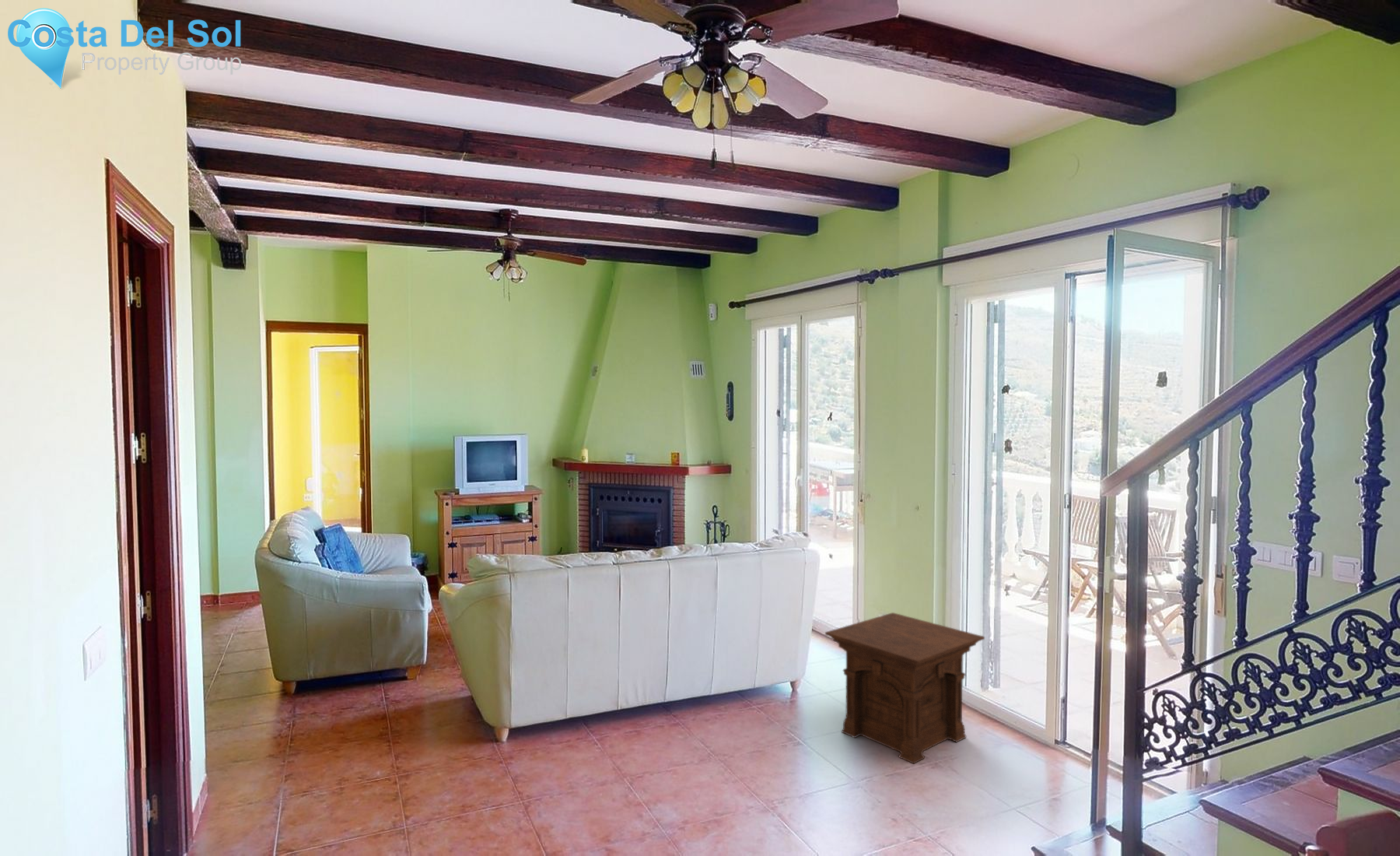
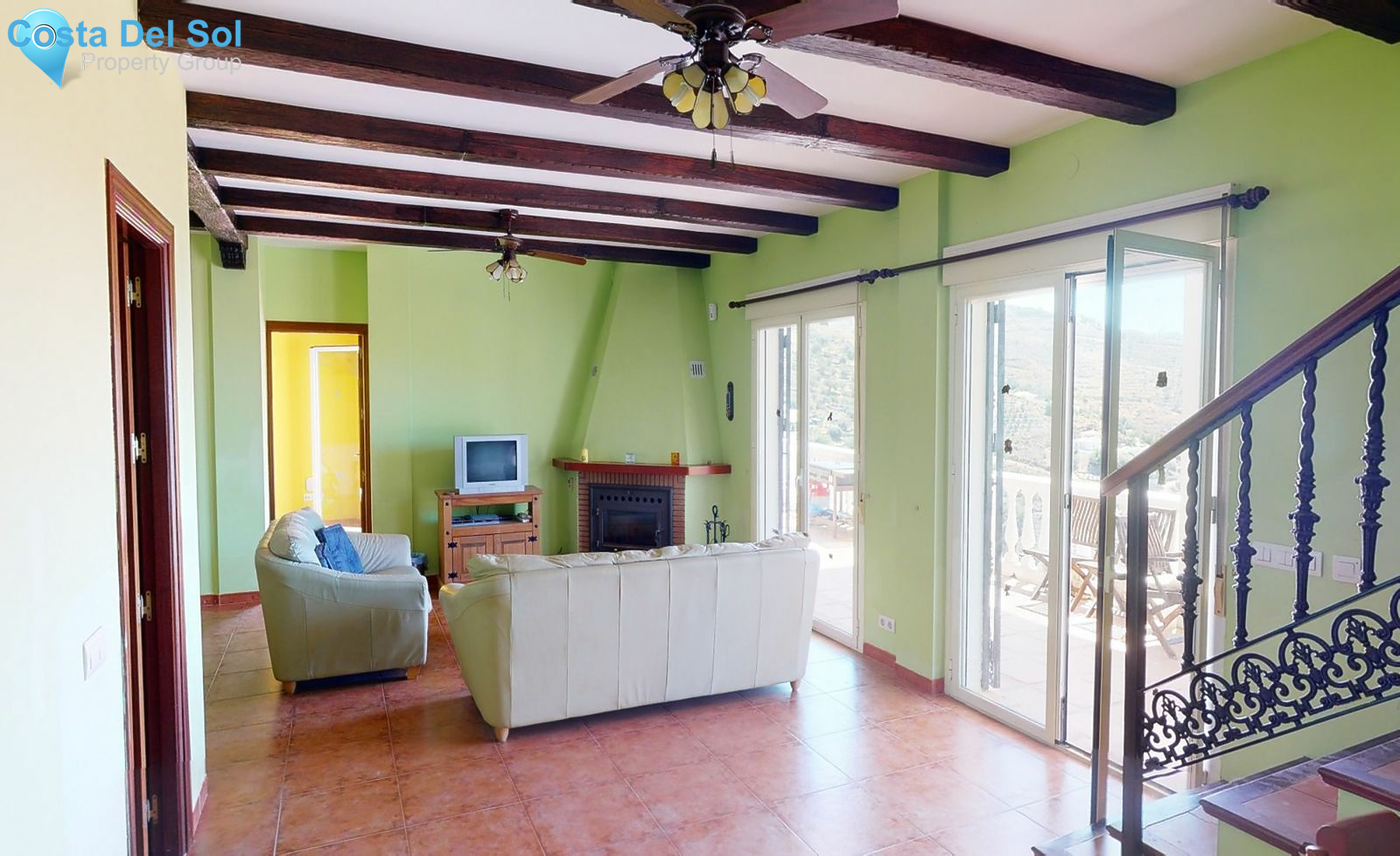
- side table [824,612,985,764]
